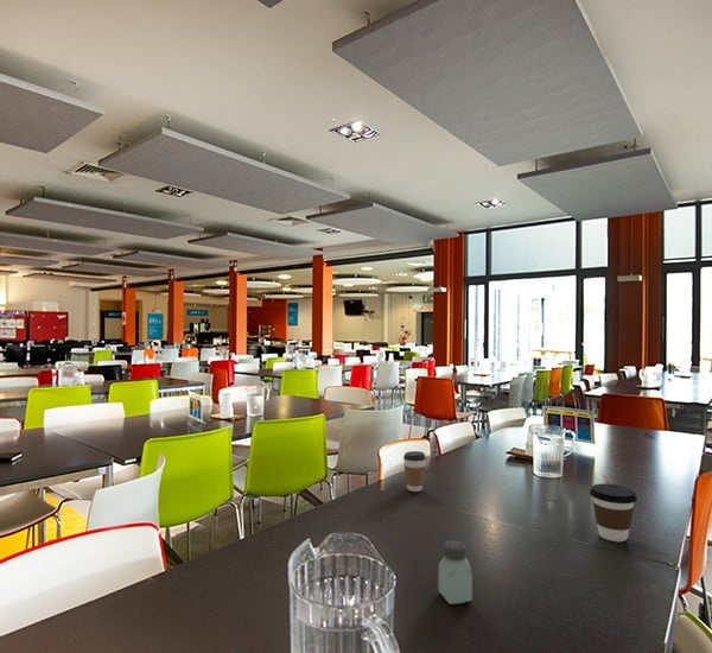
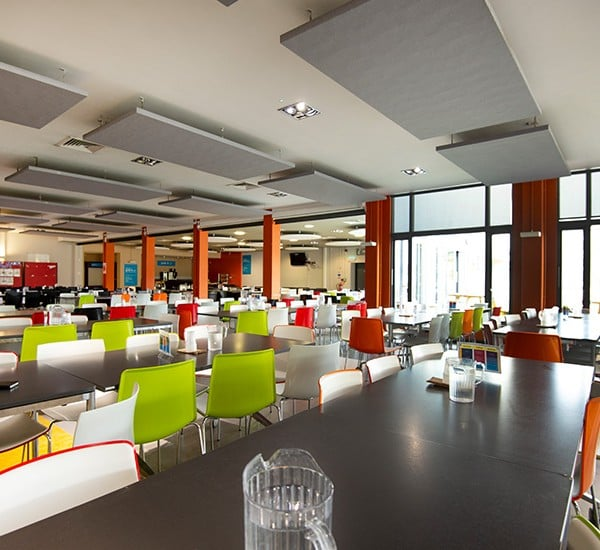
- saltshaker [438,539,473,606]
- coffee cup [589,483,638,543]
- coffee cup [402,450,427,493]
